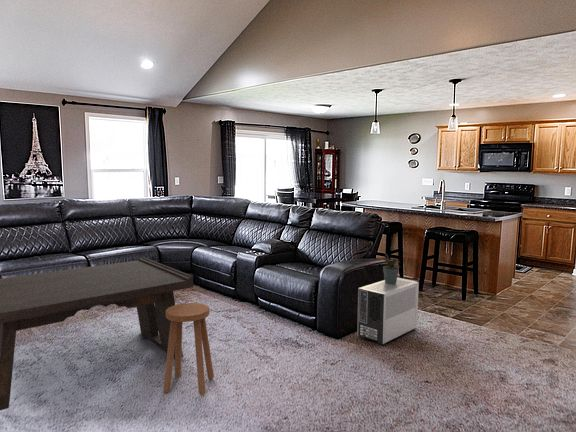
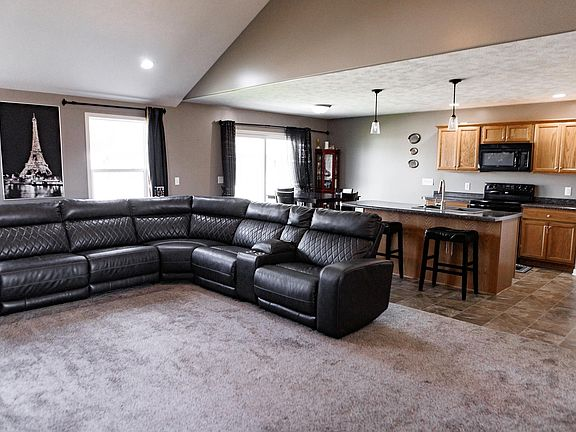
- coffee table [0,256,194,411]
- potted plant [382,253,401,284]
- air purifier [357,277,420,346]
- stool [162,302,215,396]
